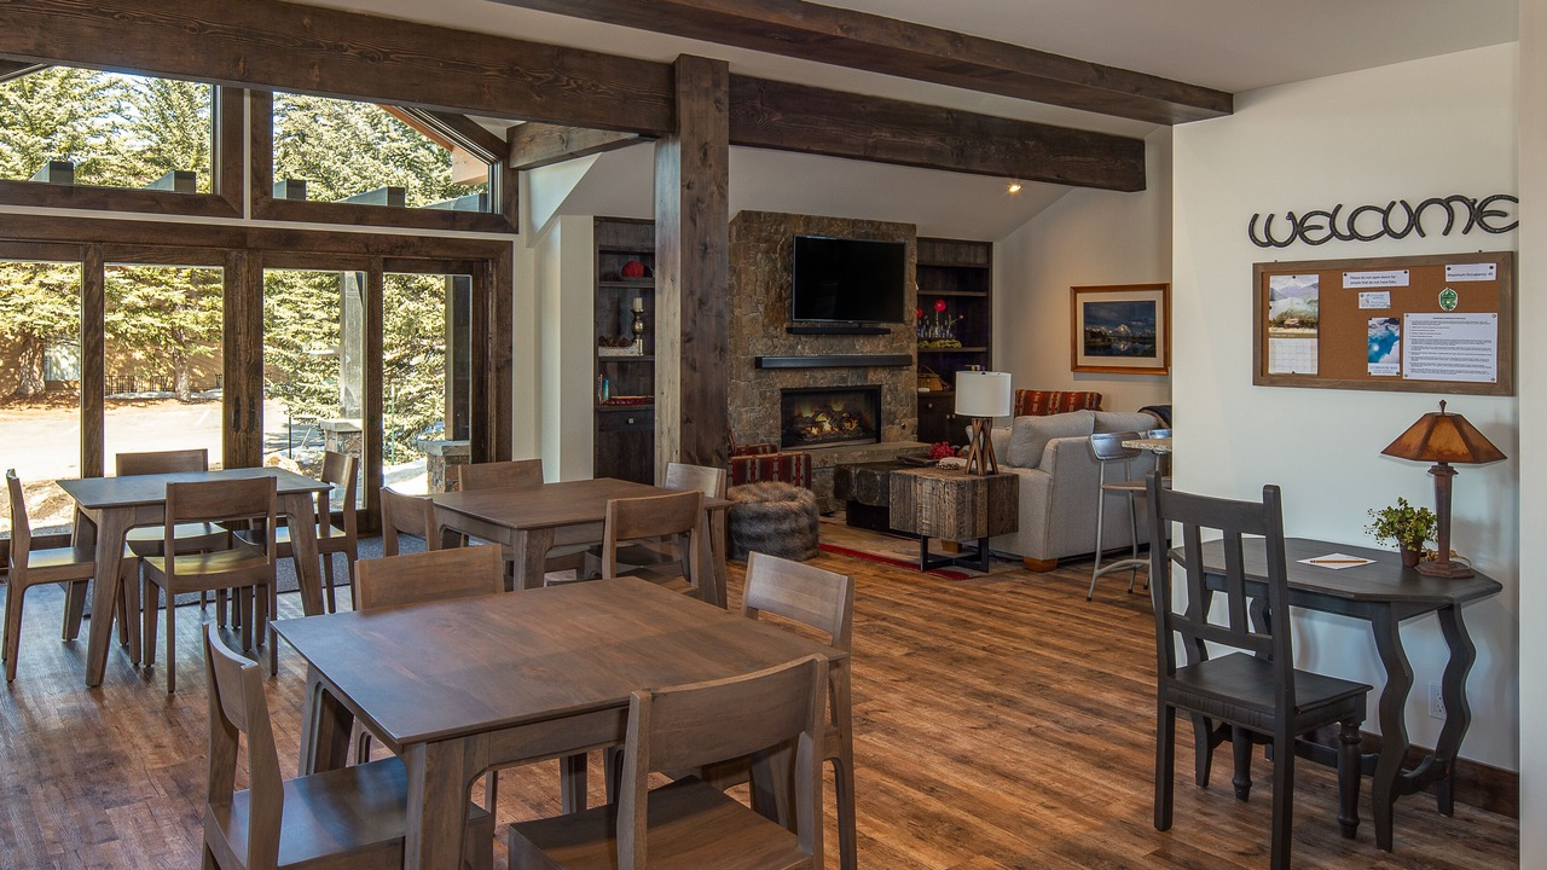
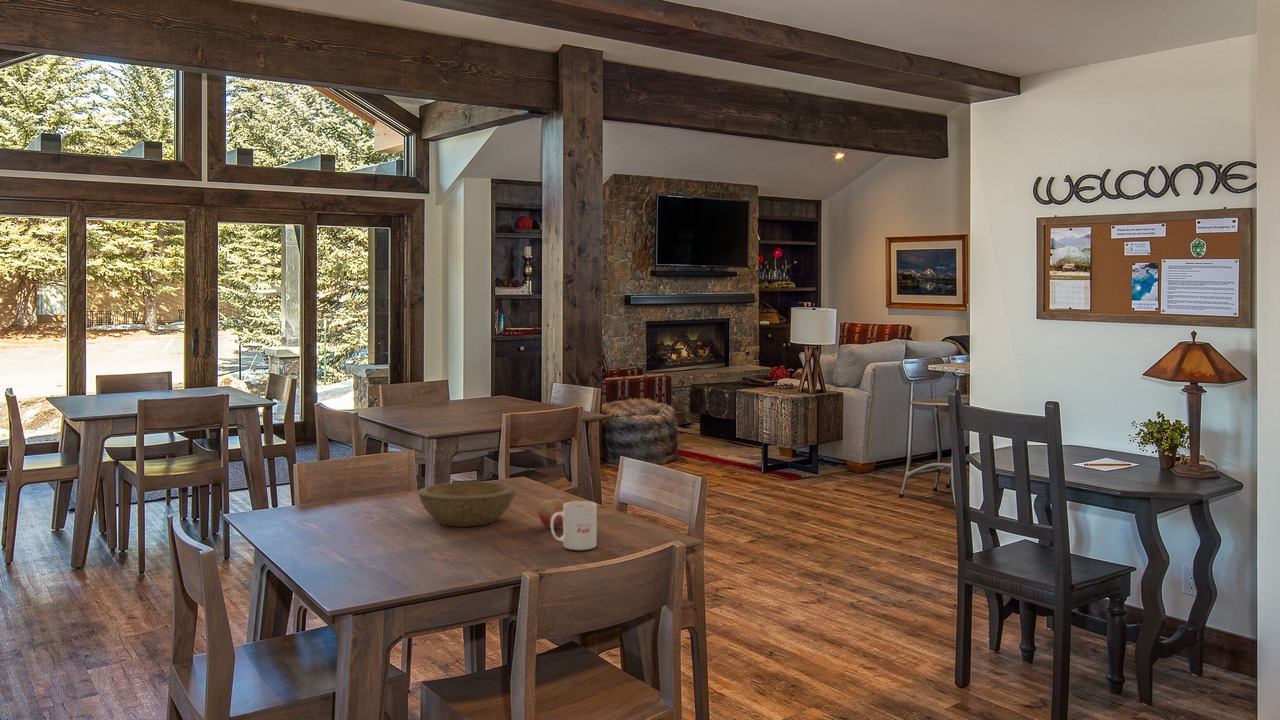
+ mug [550,500,598,551]
+ bowl [417,481,517,527]
+ fruit [538,498,566,529]
